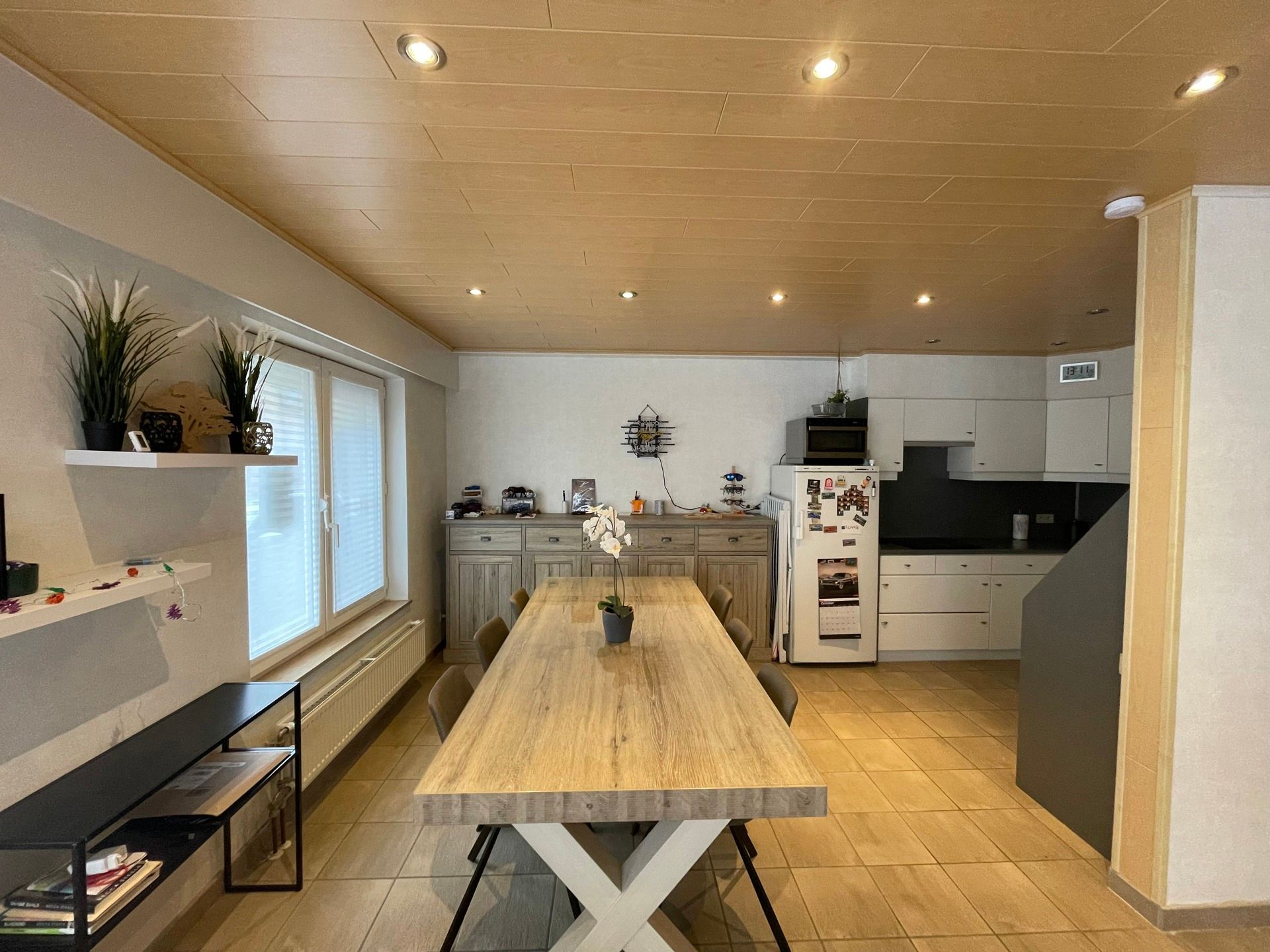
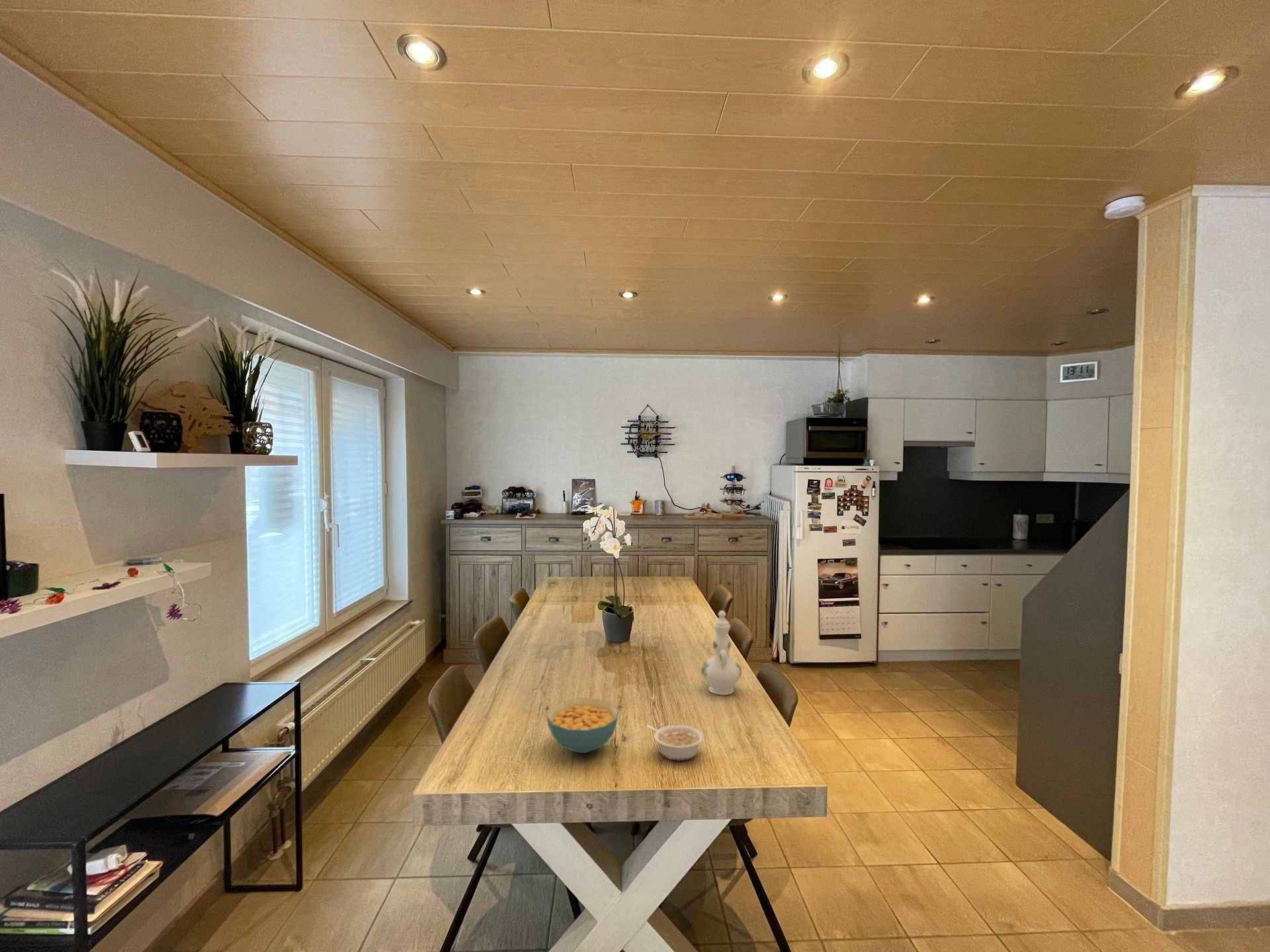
+ chinaware [700,610,743,695]
+ legume [646,724,705,762]
+ cereal bowl [546,697,619,754]
